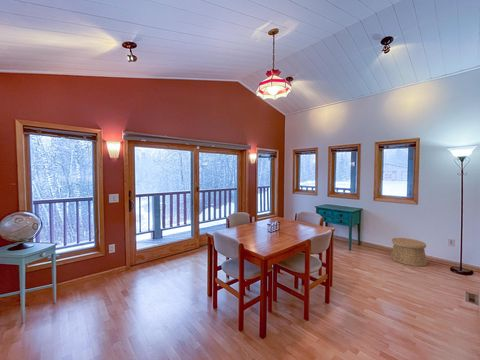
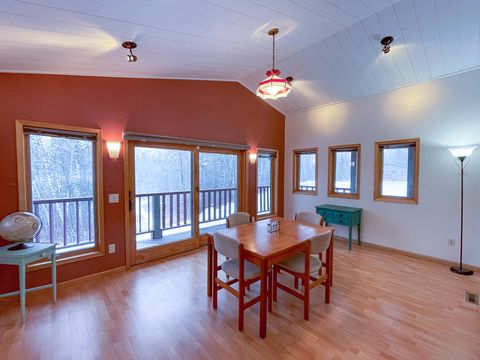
- basket [390,237,428,267]
